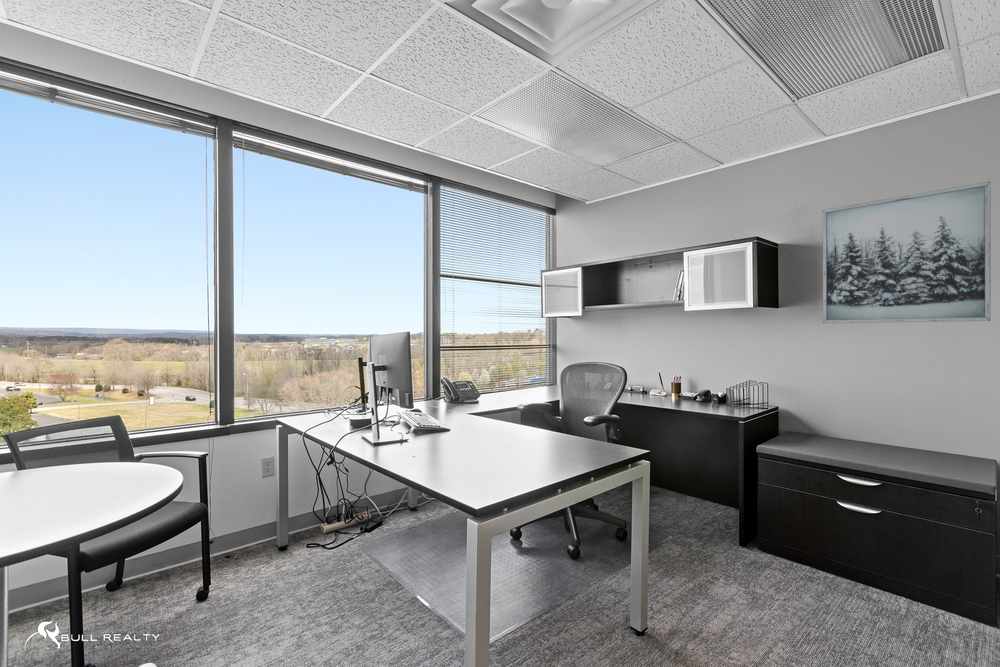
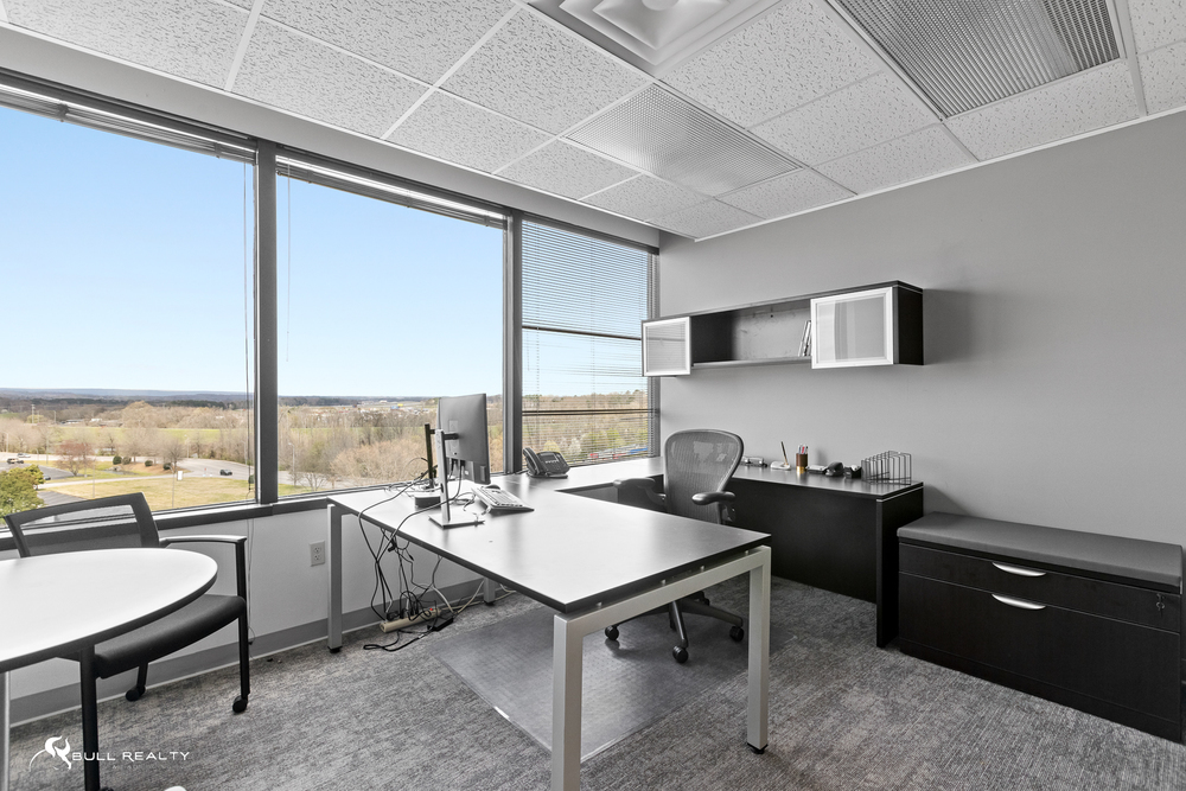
- wall art [822,180,992,324]
